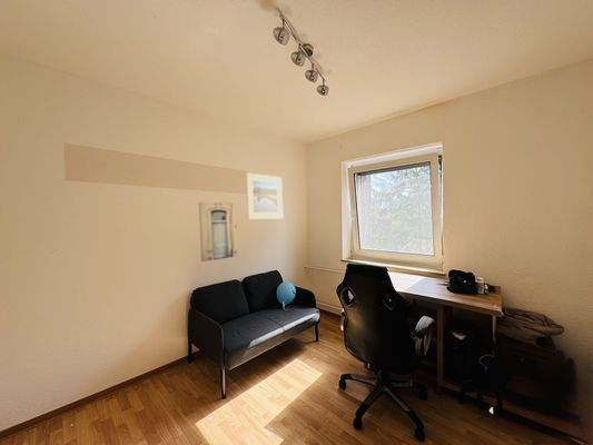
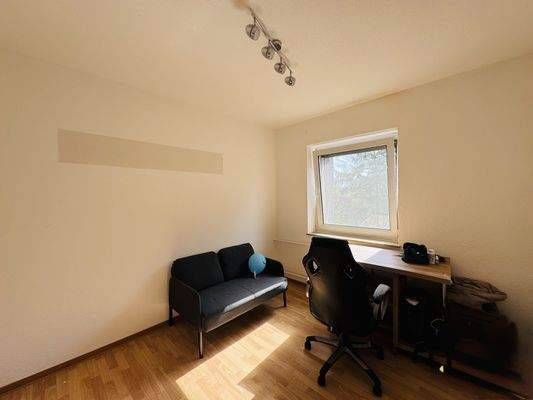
- wall art [198,201,238,263]
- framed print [245,171,284,220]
